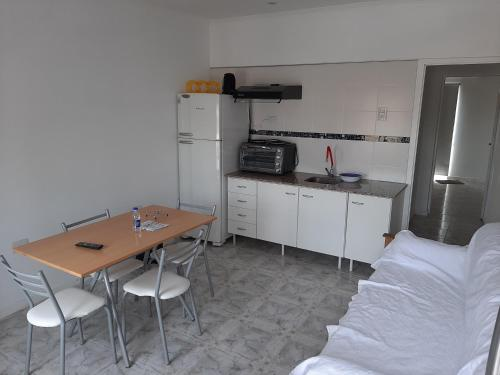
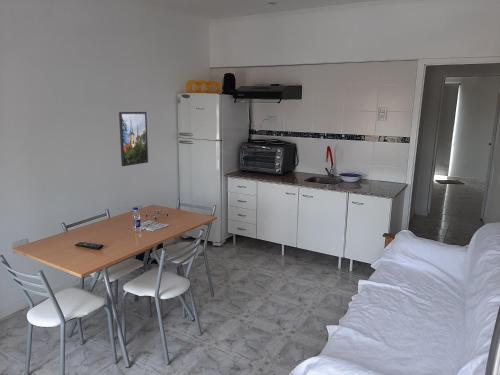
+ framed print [118,111,149,167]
